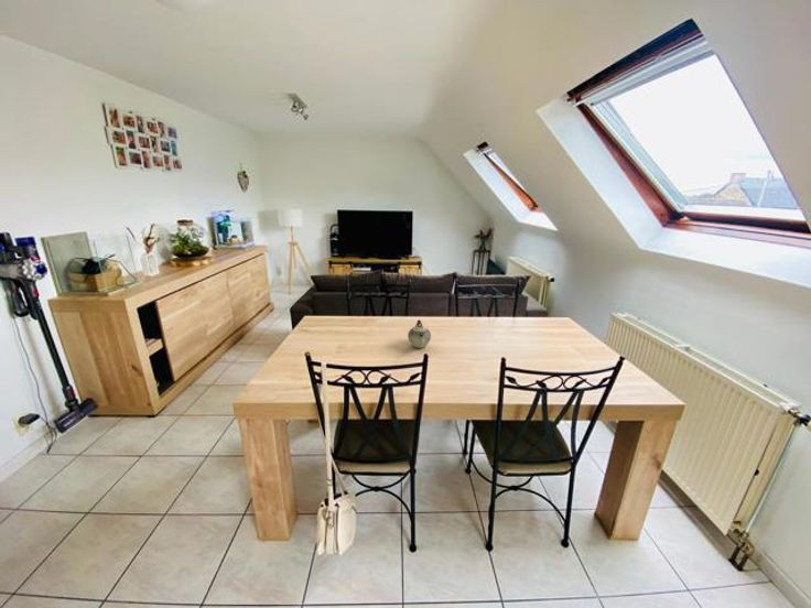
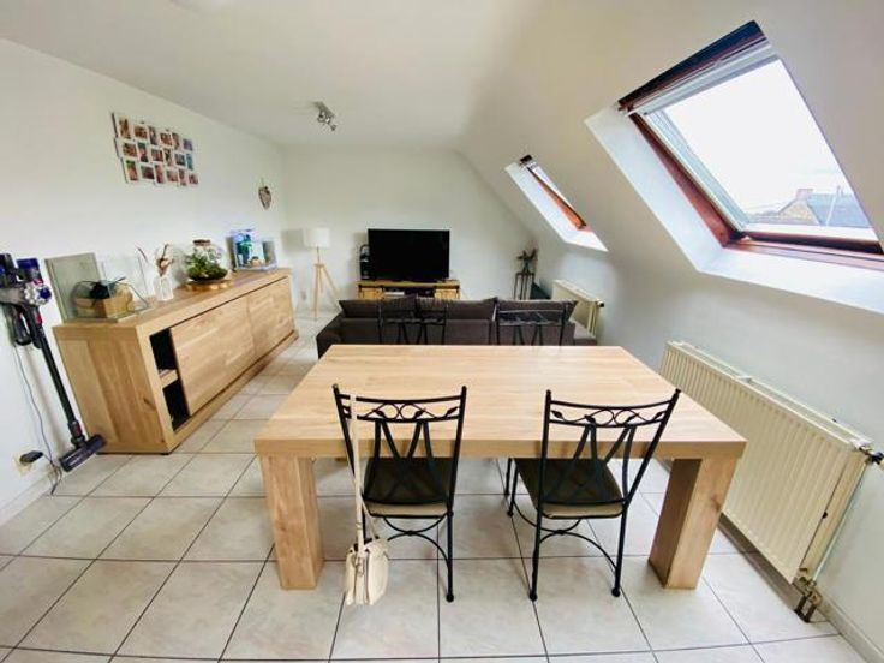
- teapot [407,319,432,349]
